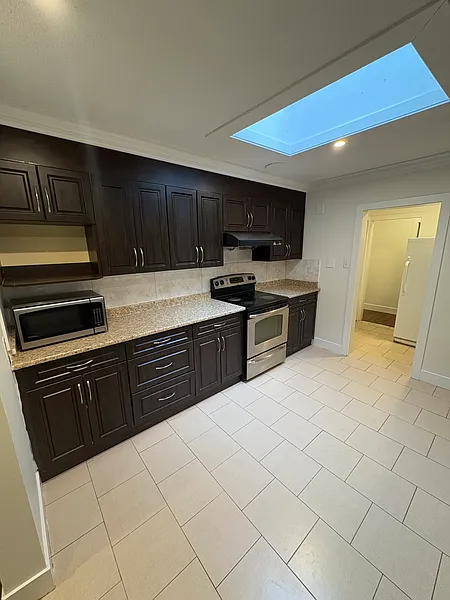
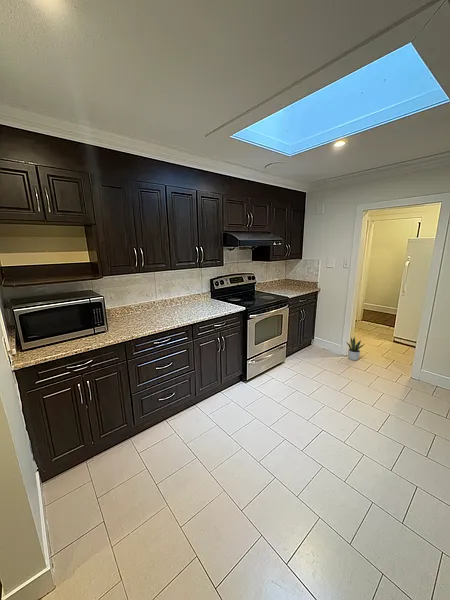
+ potted plant [345,335,366,361]
